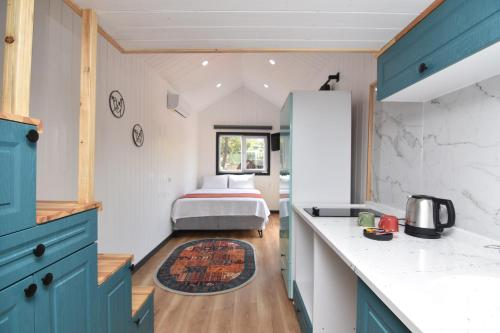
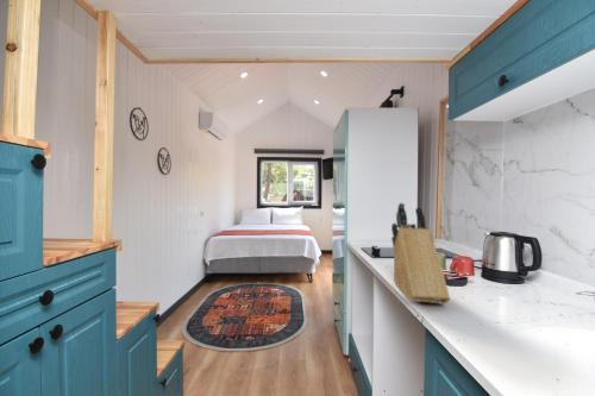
+ knife block [390,202,451,304]
